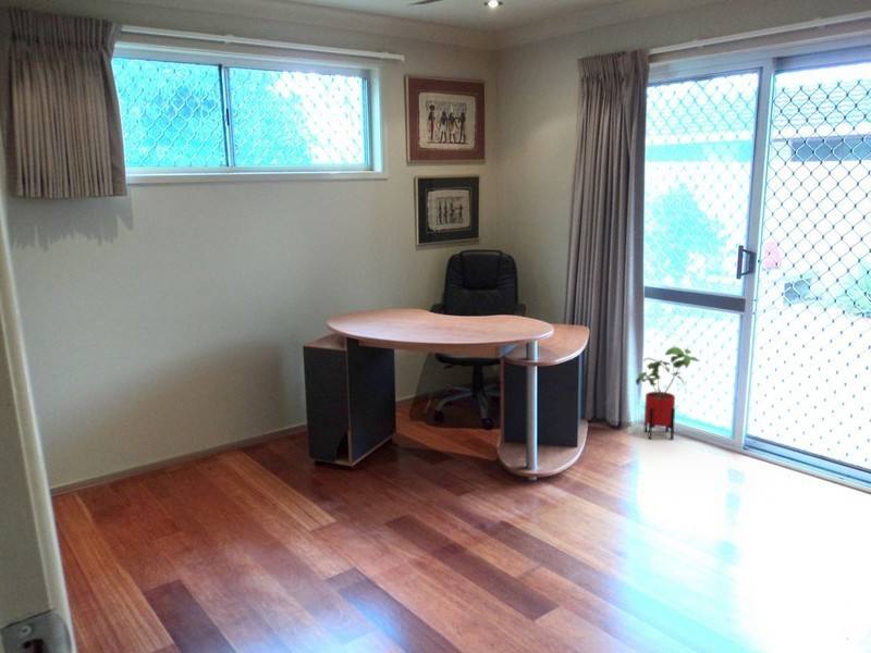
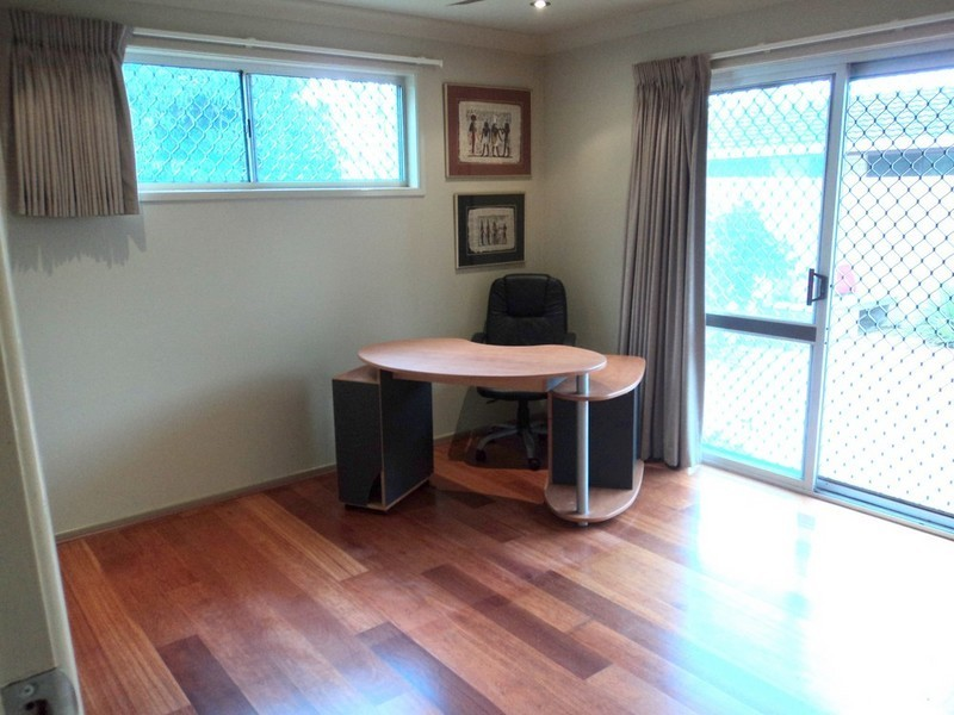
- house plant [635,346,701,441]
